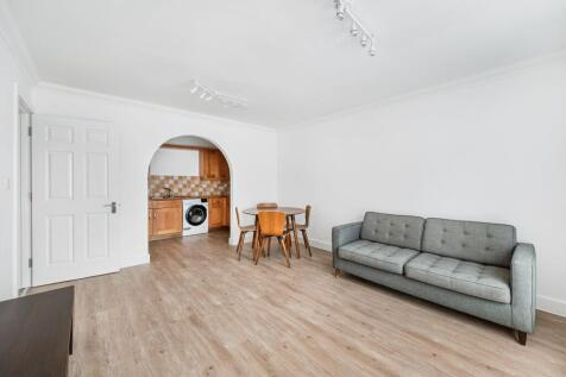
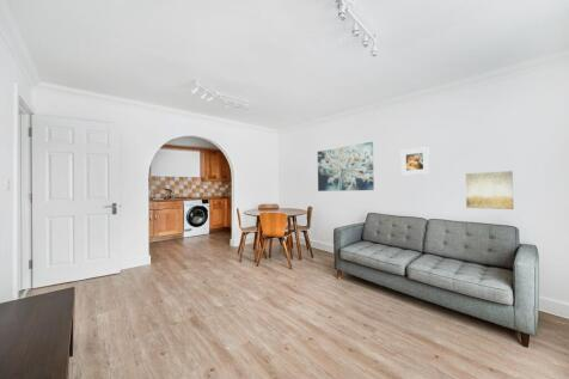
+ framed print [400,146,430,177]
+ wall art [465,170,514,210]
+ wall art [317,141,375,192]
